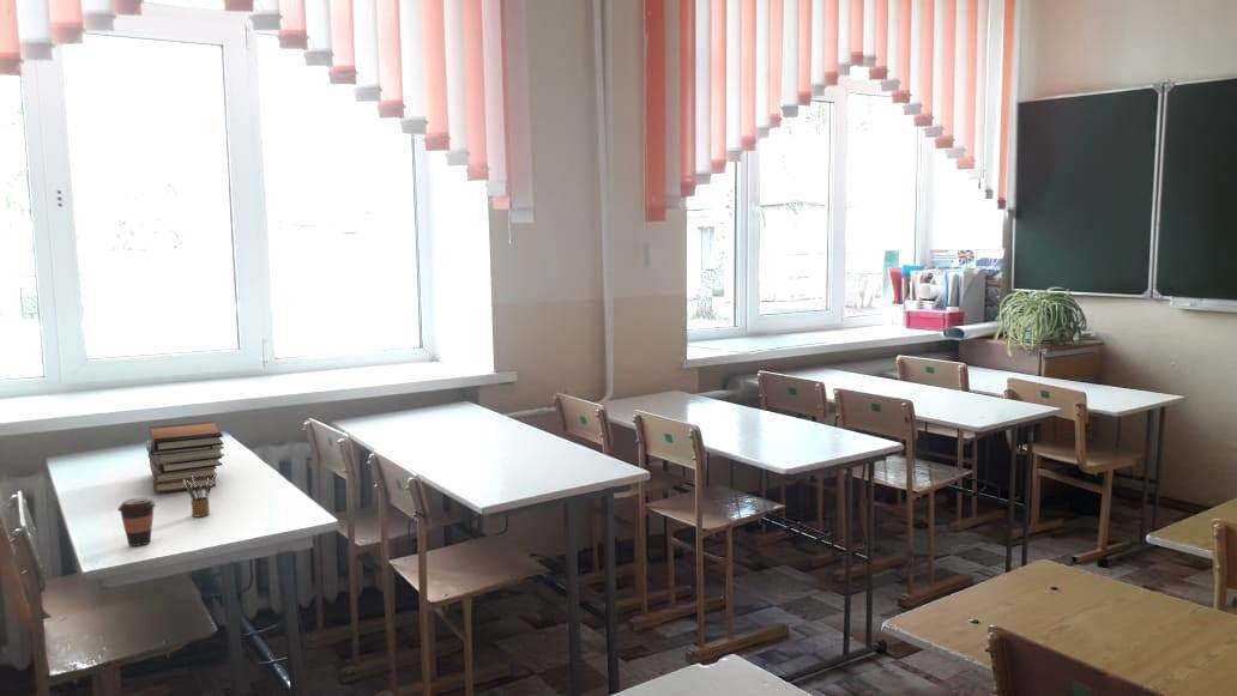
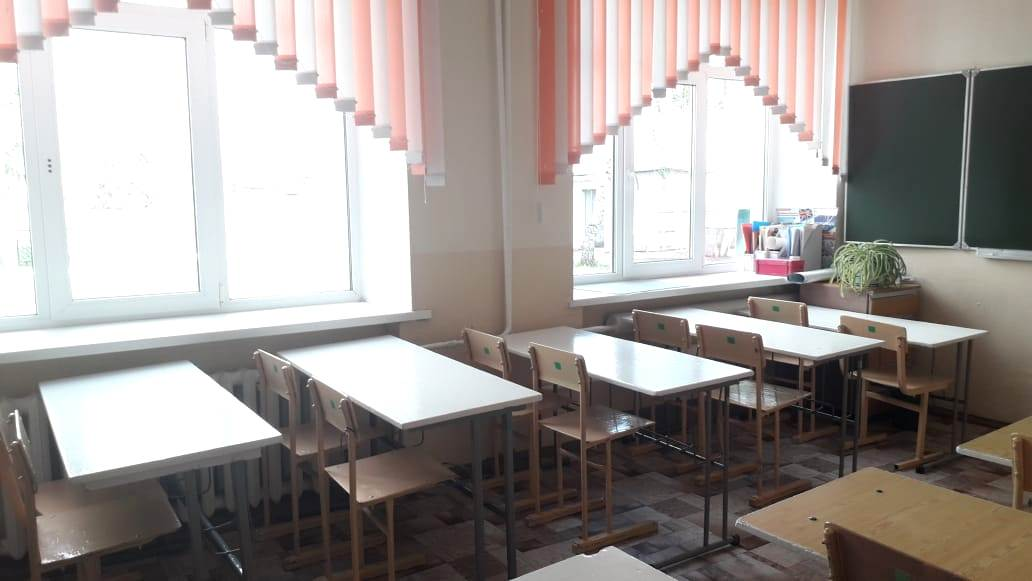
- book stack [145,420,225,494]
- coffee cup [116,496,157,547]
- pencil box [183,474,217,518]
